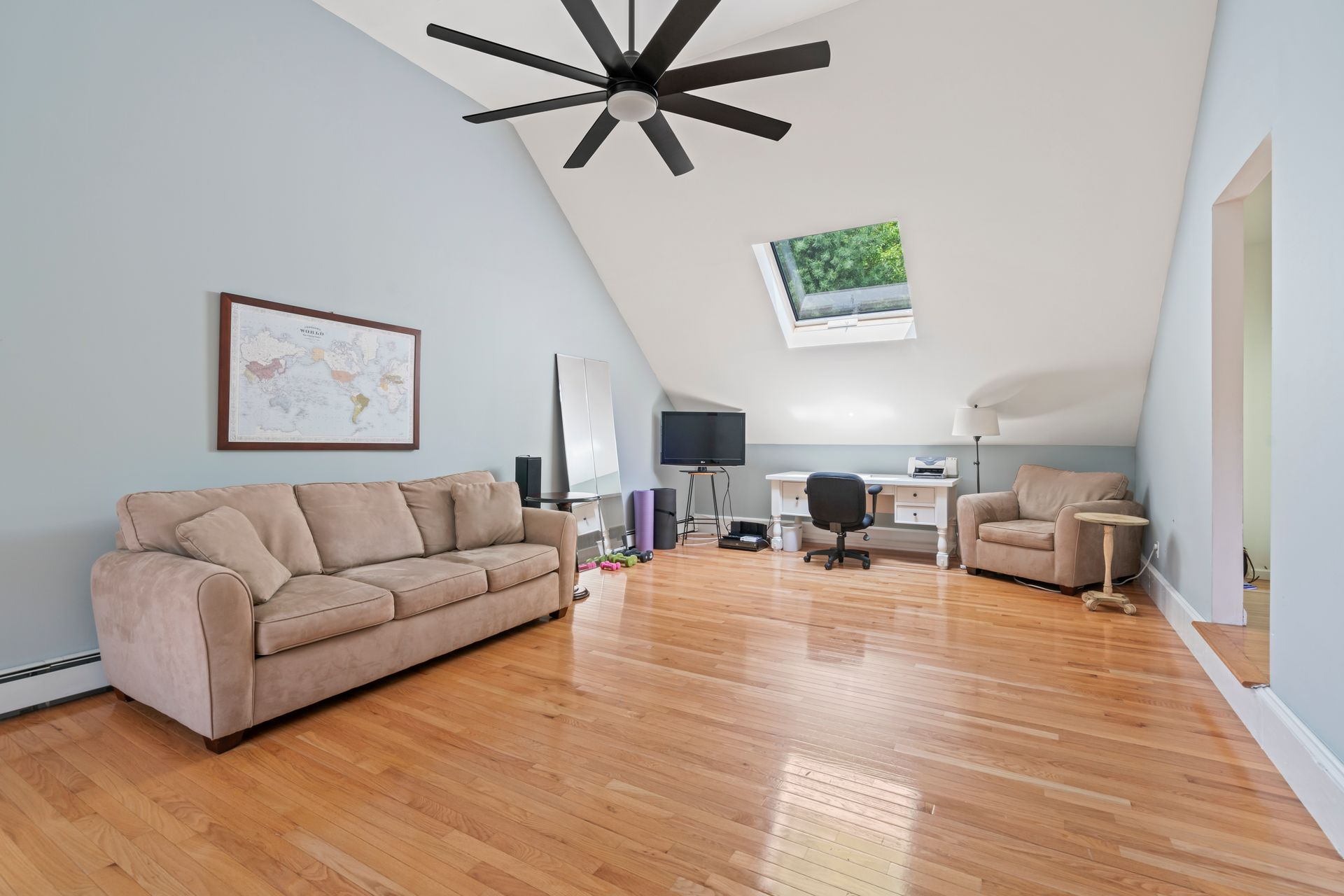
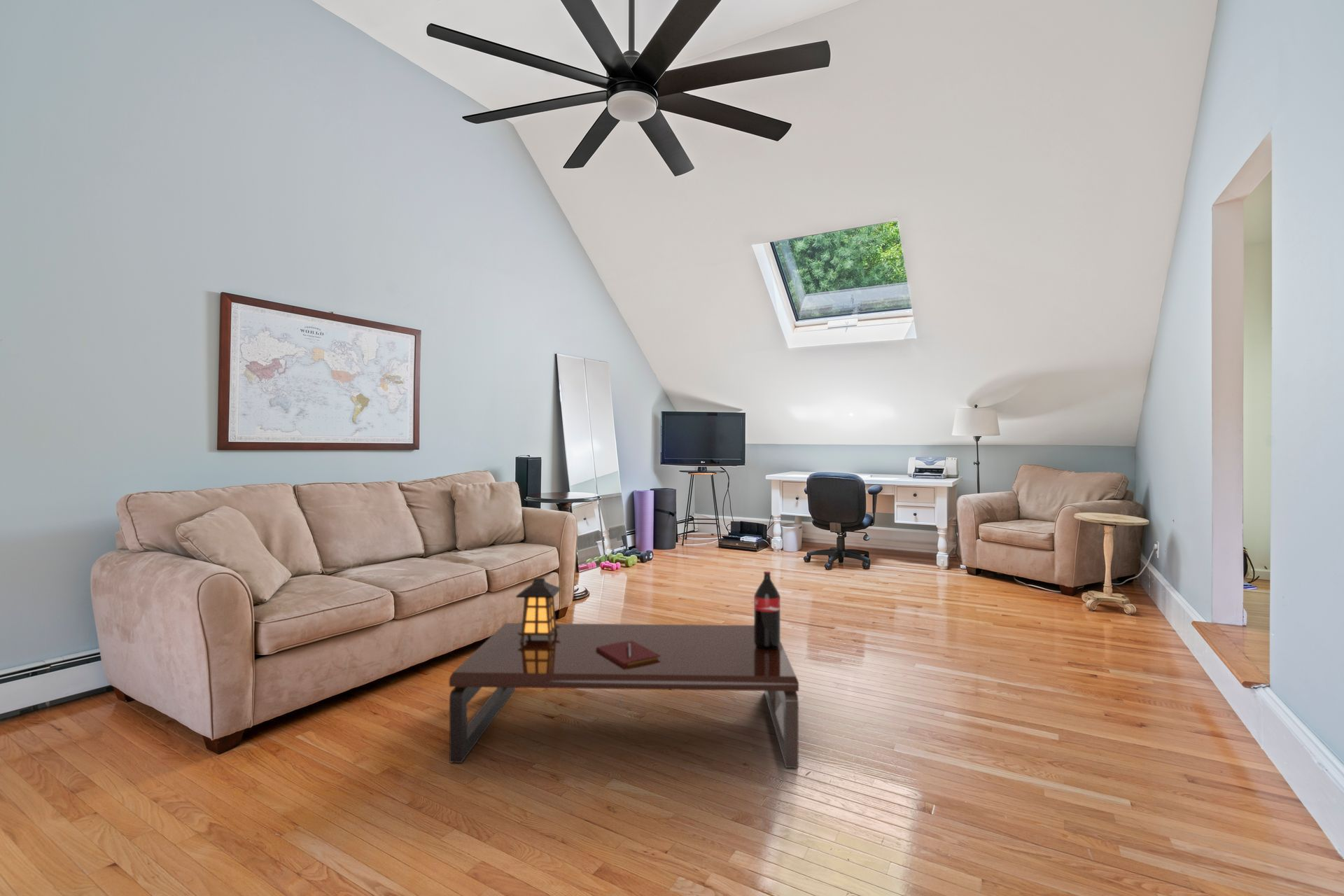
+ coffee table [448,570,799,769]
